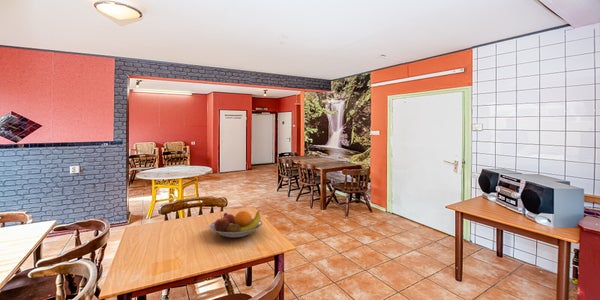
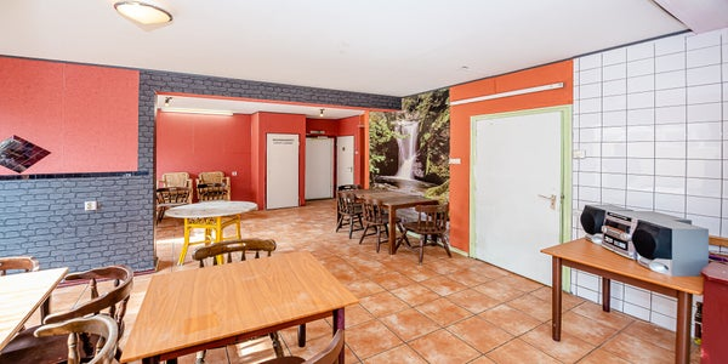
- fruit bowl [208,210,264,239]
